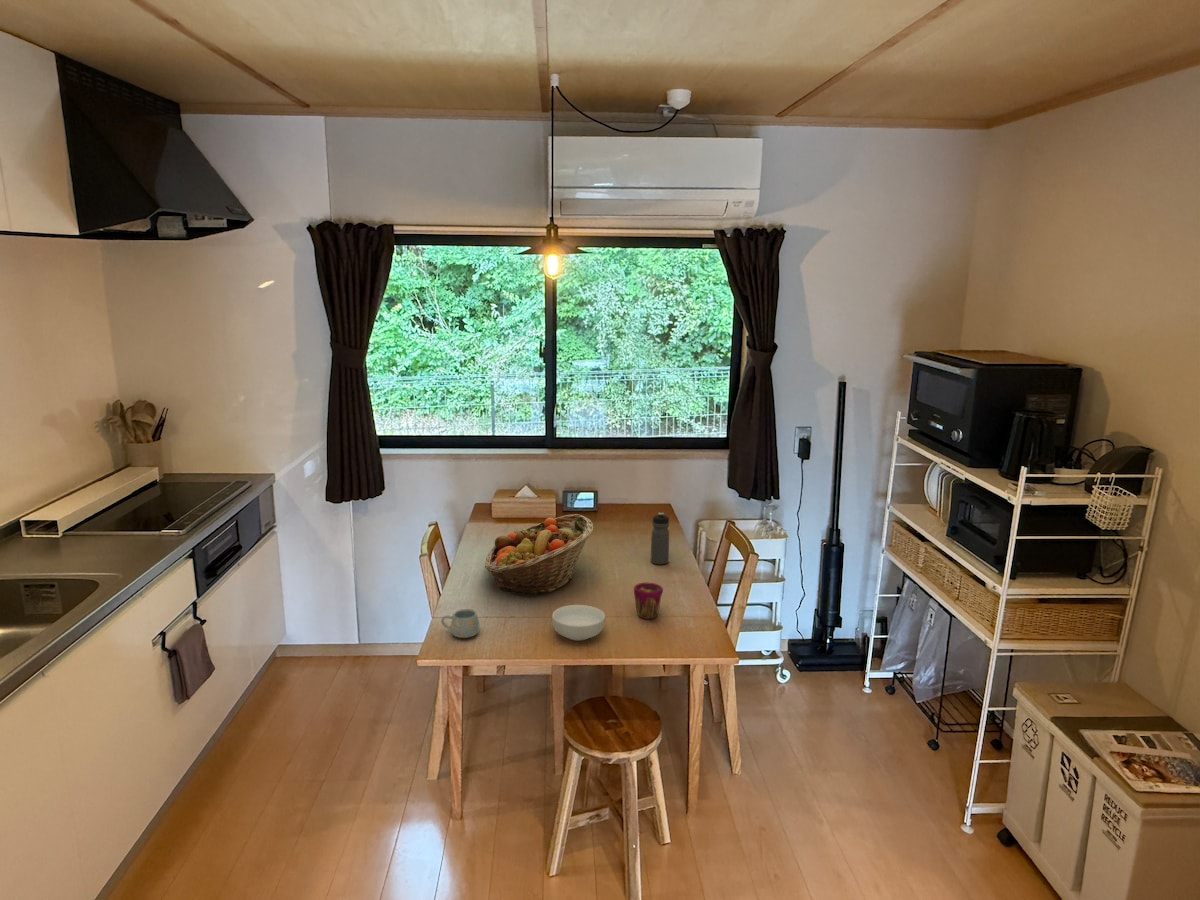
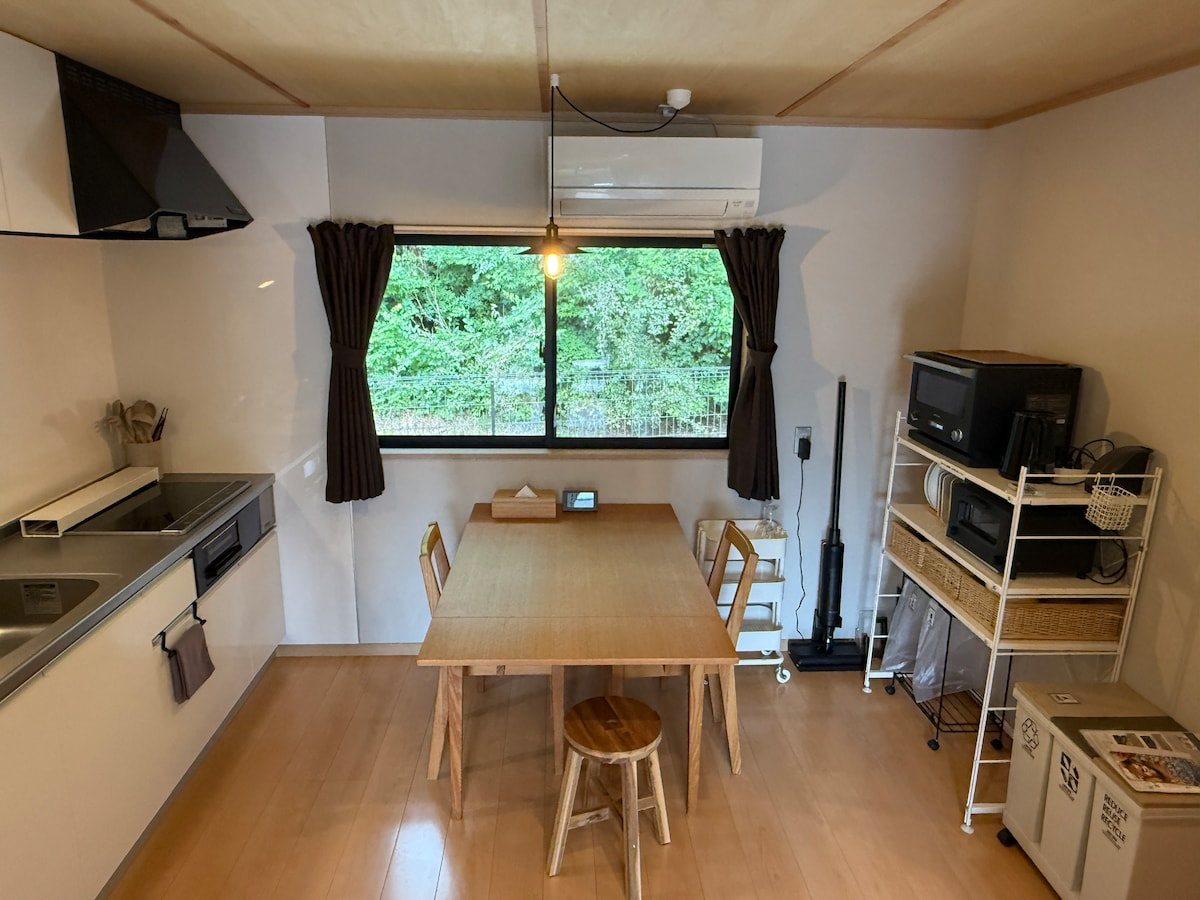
- water bottle [650,512,670,565]
- fruit basket [484,513,594,597]
- cup [633,582,664,620]
- mug [440,608,481,639]
- cereal bowl [551,604,606,642]
